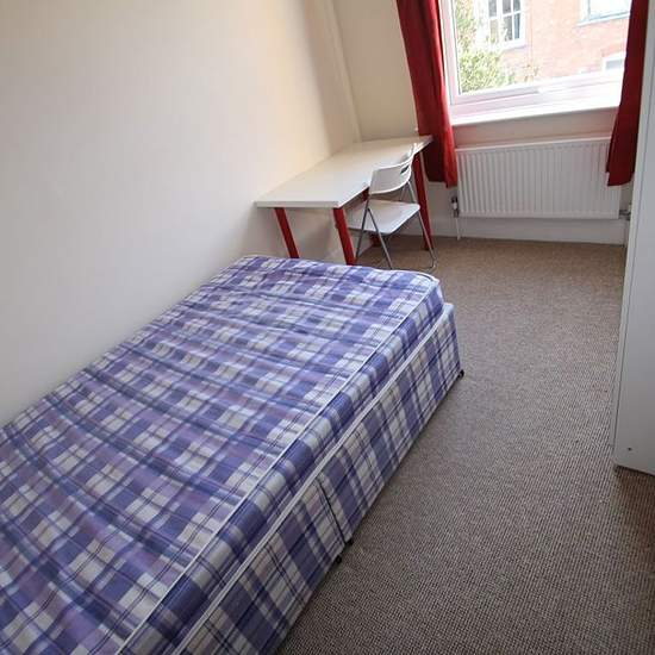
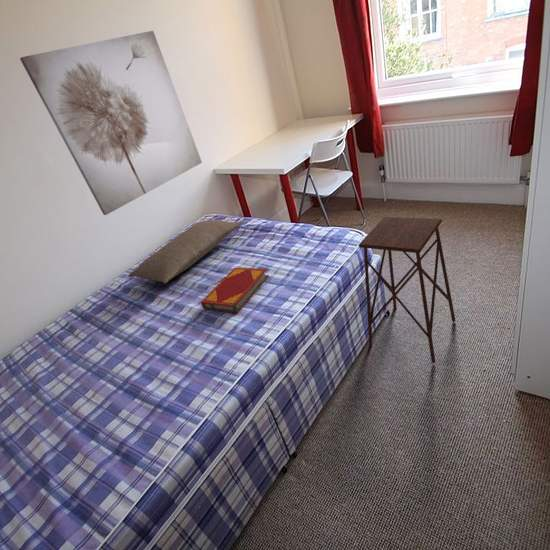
+ wall art [19,30,203,216]
+ hardback book [200,267,270,314]
+ pillow [127,219,244,285]
+ side table [358,216,456,364]
